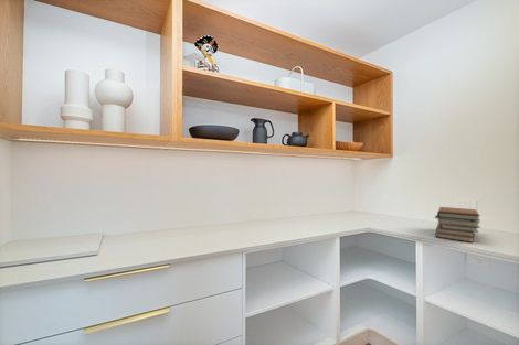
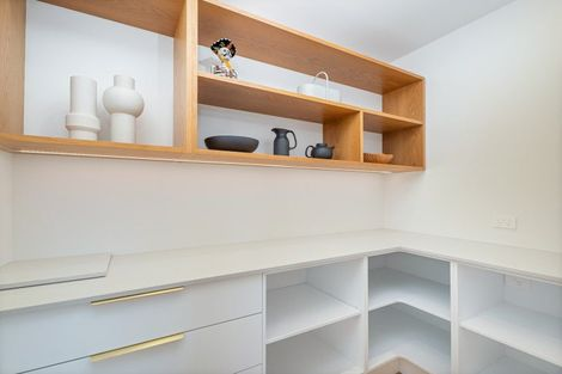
- book stack [434,206,481,244]
